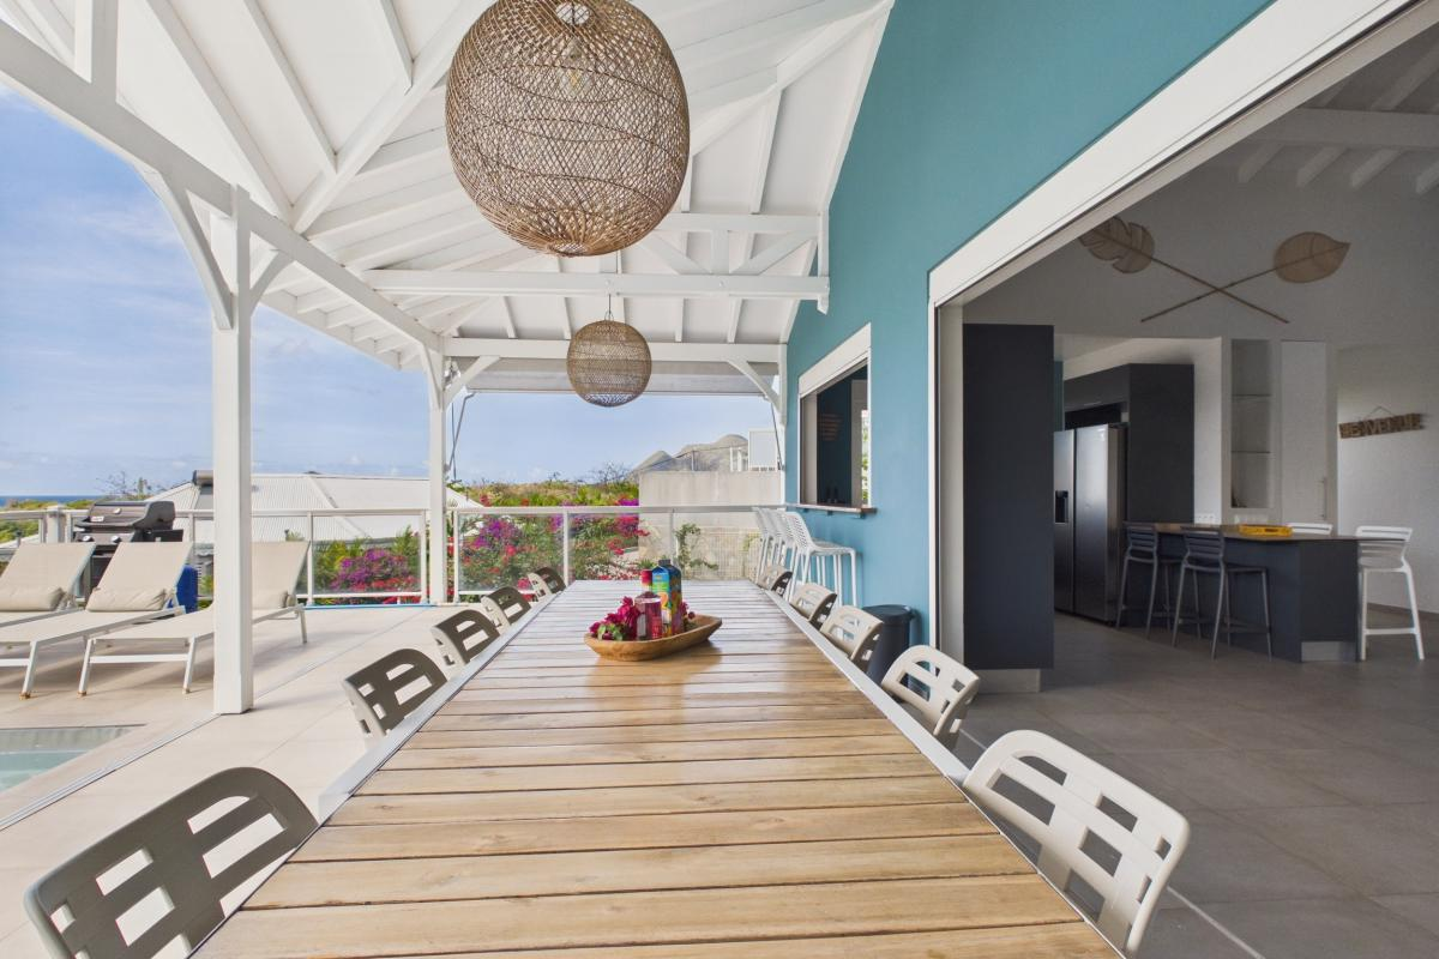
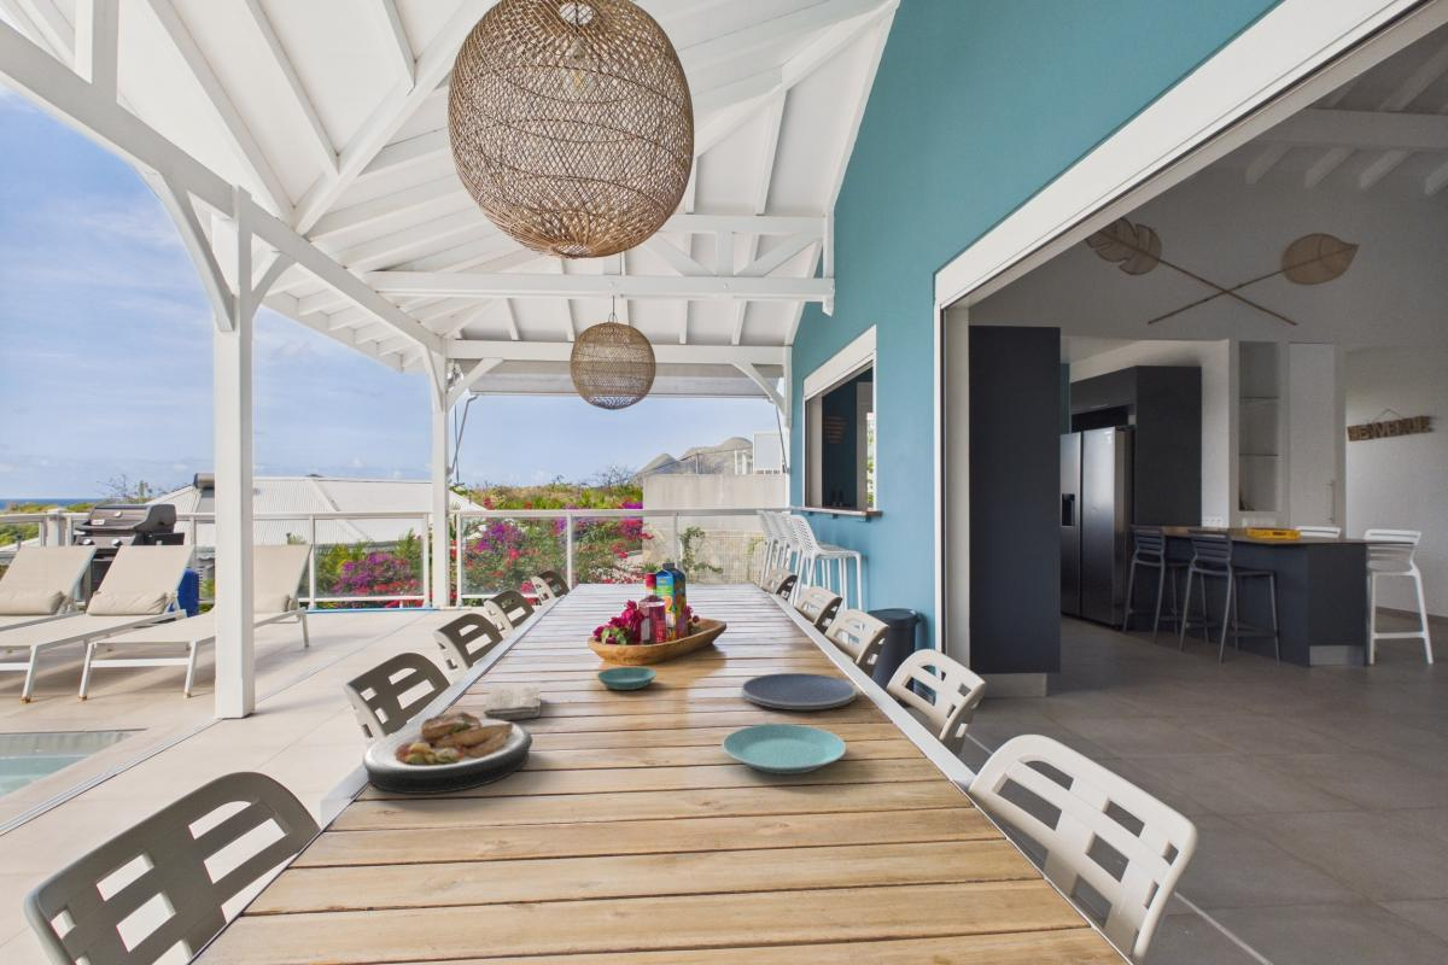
+ saucer [596,666,658,691]
+ washcloth [483,686,542,721]
+ plate [362,710,533,795]
+ plate [740,672,858,710]
+ plate [720,723,847,776]
